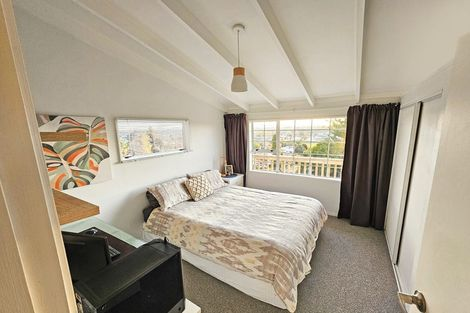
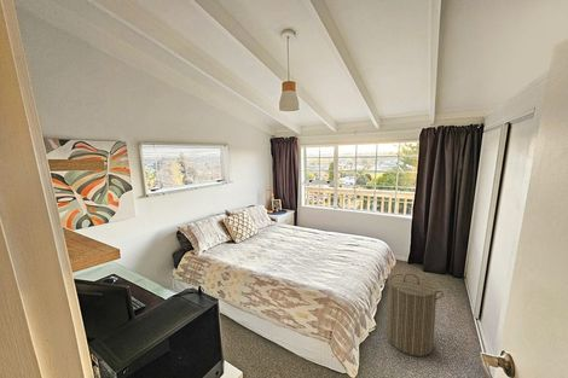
+ laundry hamper [382,272,445,357]
